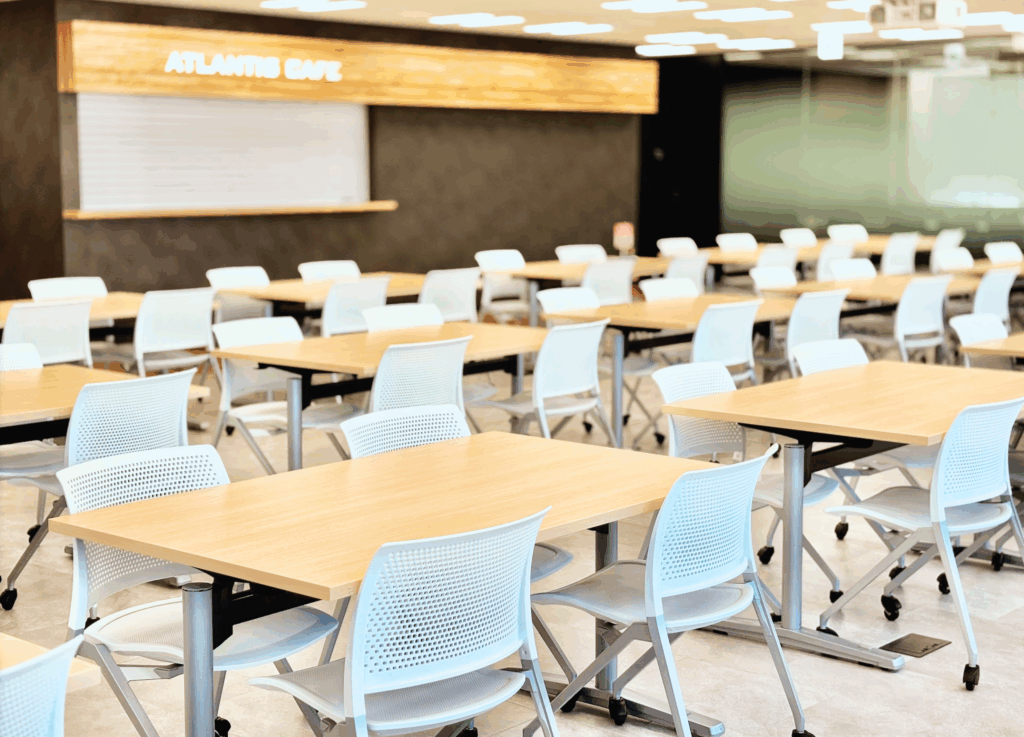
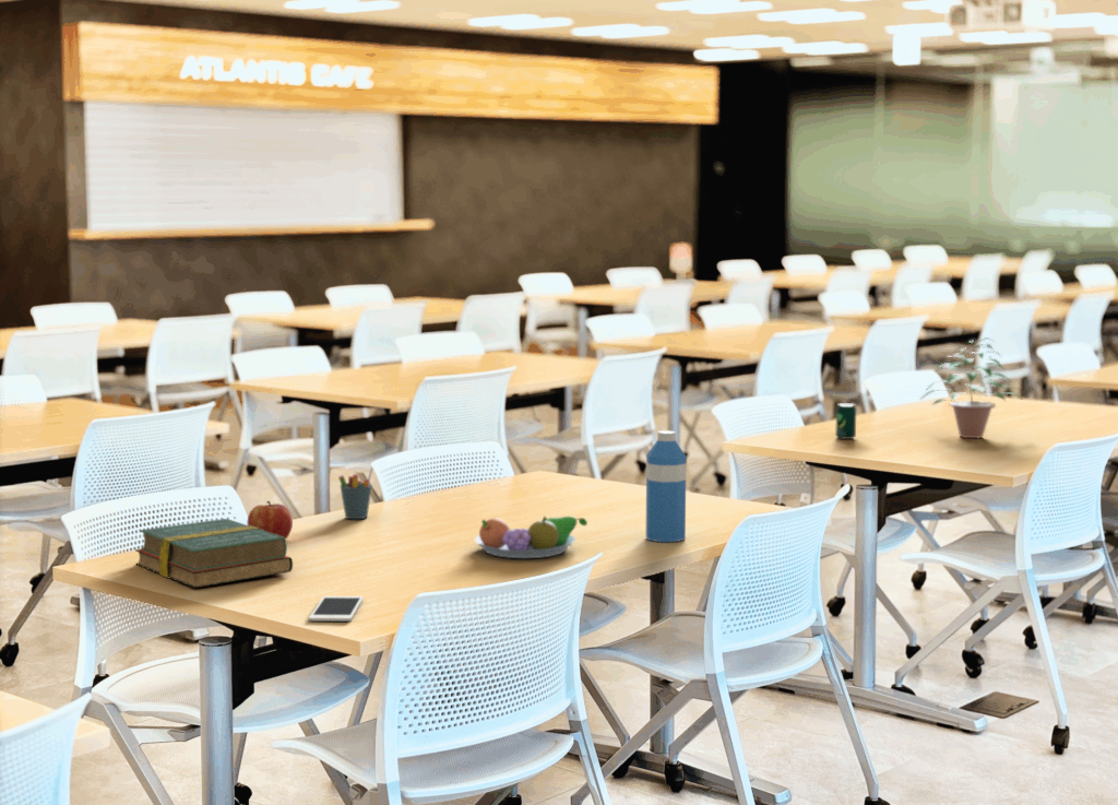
+ apple [247,500,294,540]
+ potted plant [918,338,1023,439]
+ pen holder [337,465,374,520]
+ cell phone [308,595,365,623]
+ water bottle [645,429,688,543]
+ beverage can [834,402,857,440]
+ hardback book [134,518,294,590]
+ fruit bowl [473,514,588,559]
